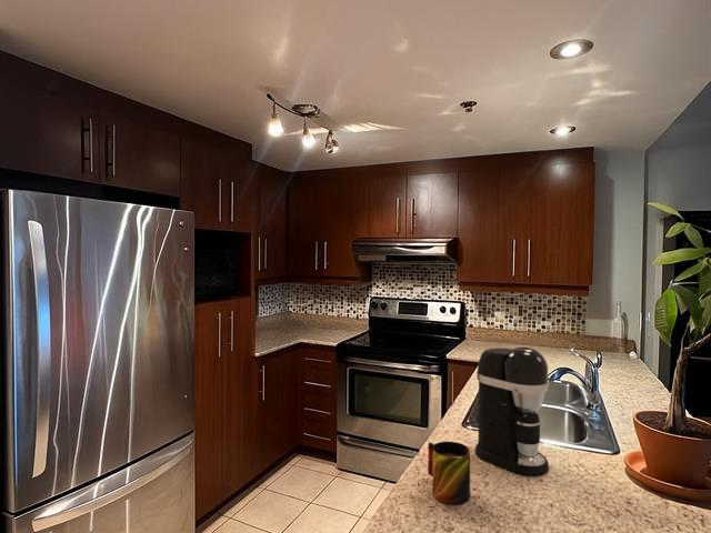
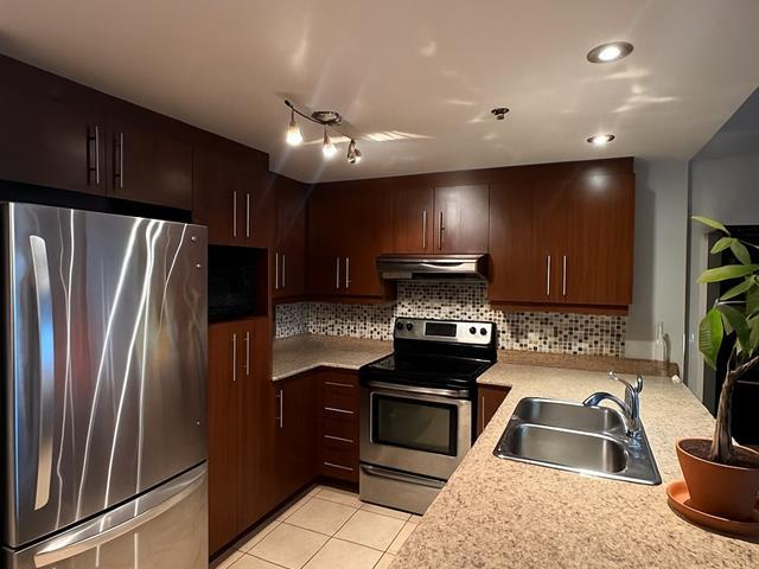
- coffee maker [474,346,550,477]
- mug [427,441,471,505]
